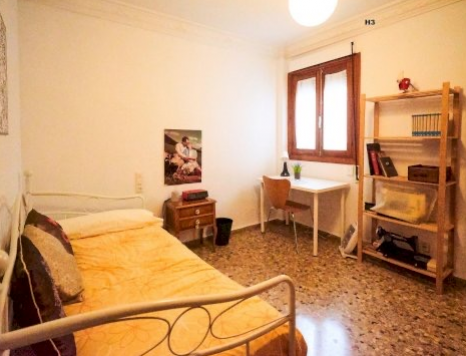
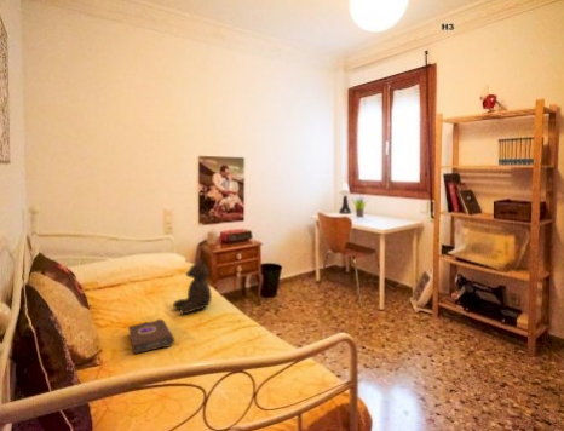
+ teddy bear [172,255,213,315]
+ book [127,318,175,356]
